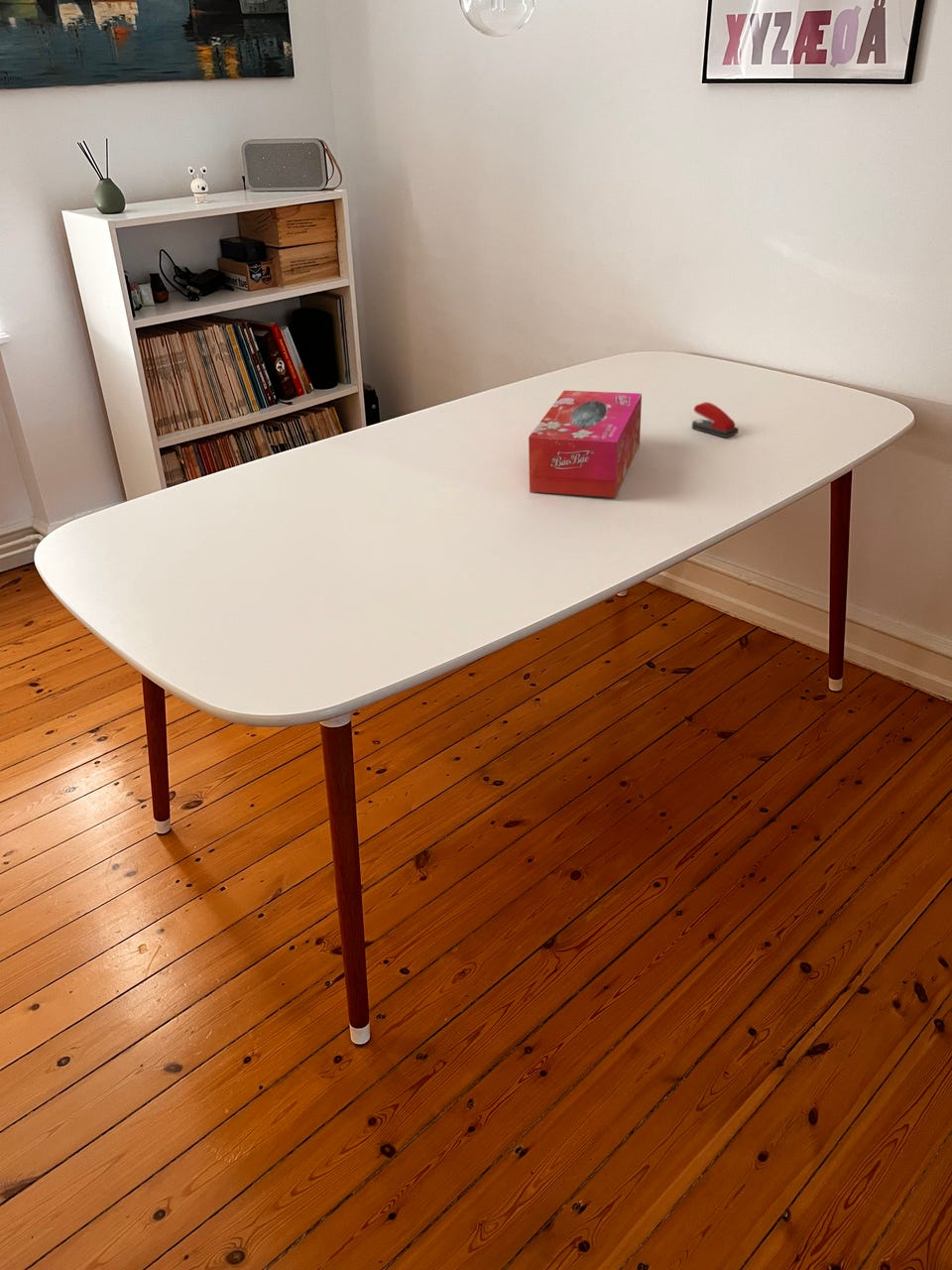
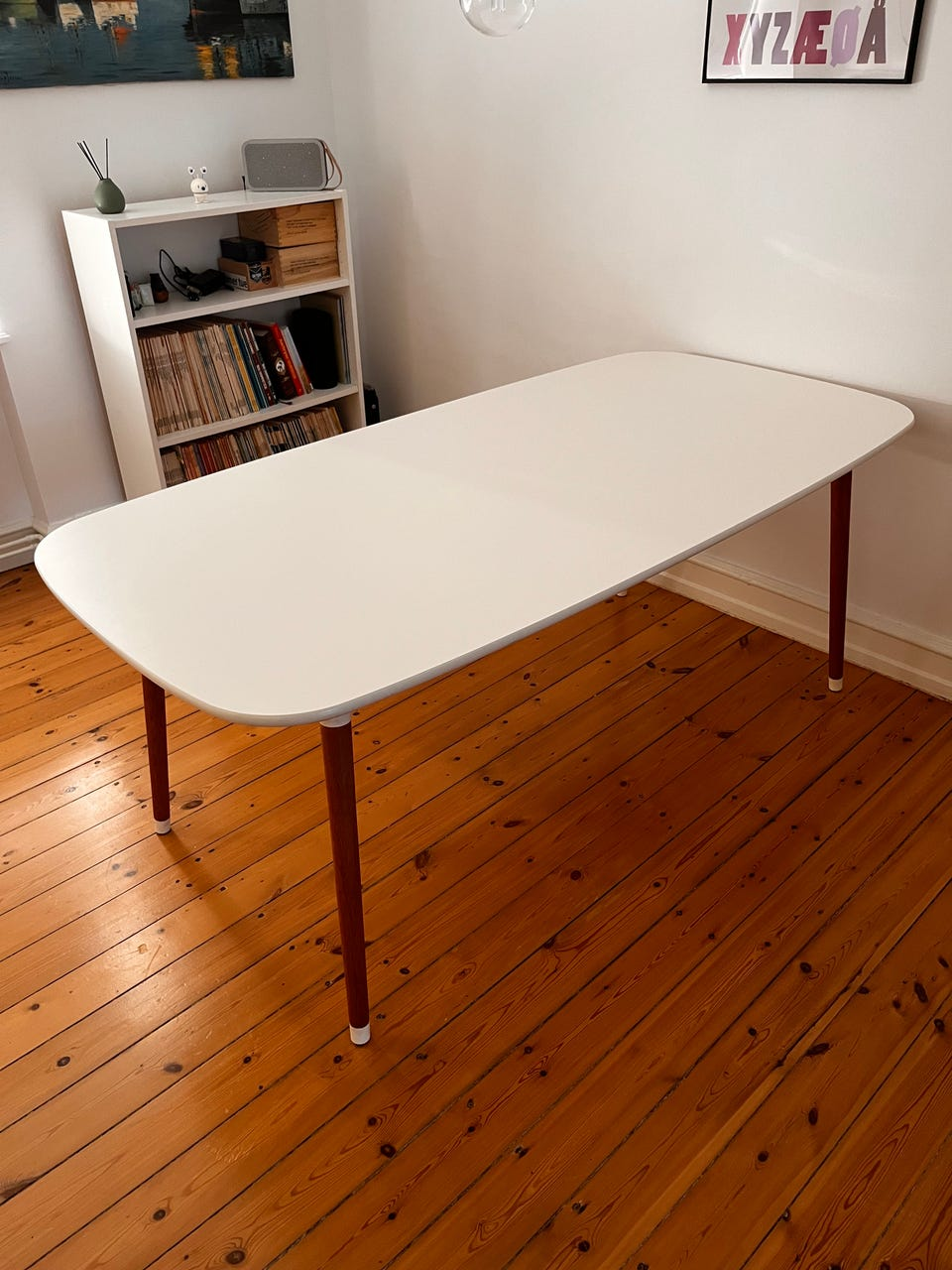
- tissue box [528,390,643,498]
- stapler [691,401,739,439]
